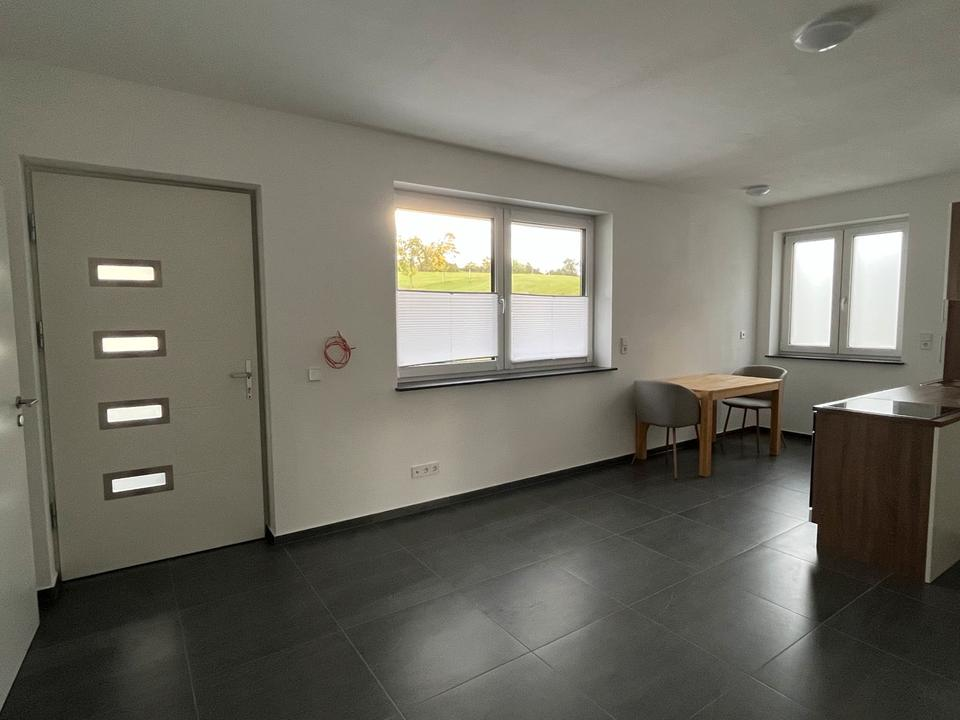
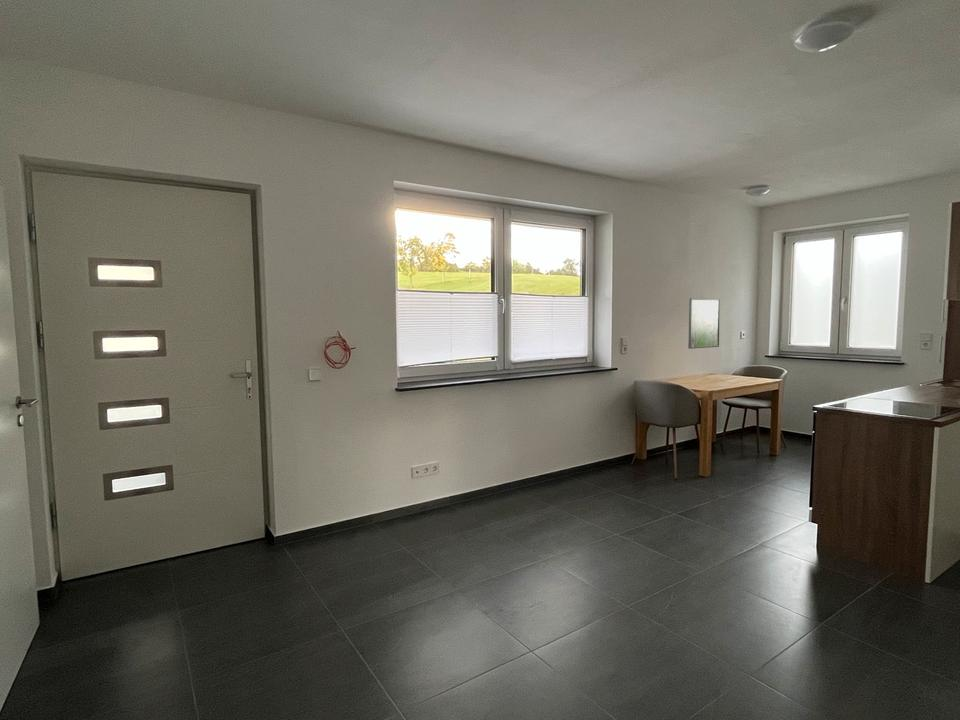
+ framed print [687,297,721,350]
